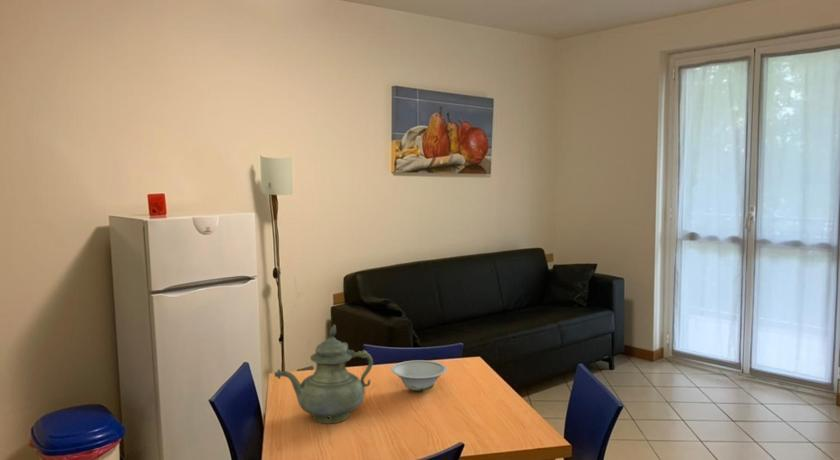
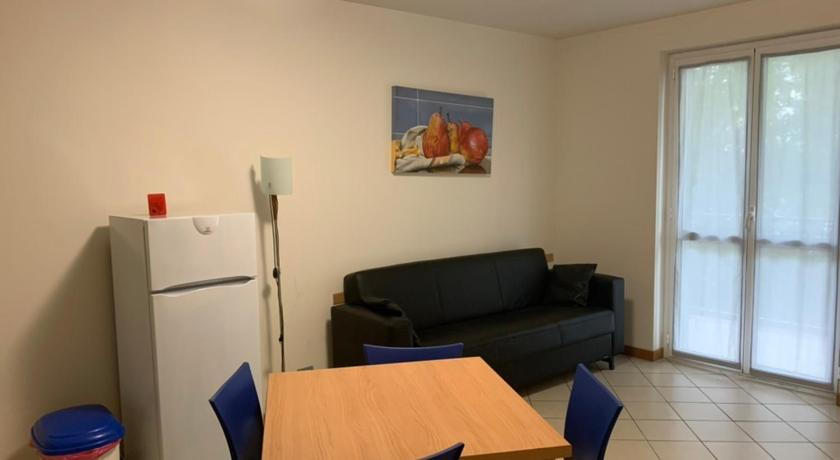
- bowl [390,359,448,392]
- teapot [274,324,374,424]
